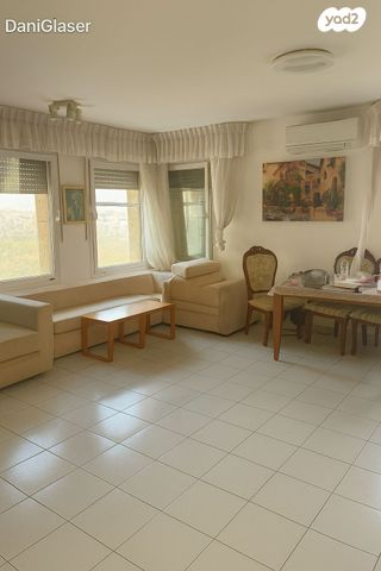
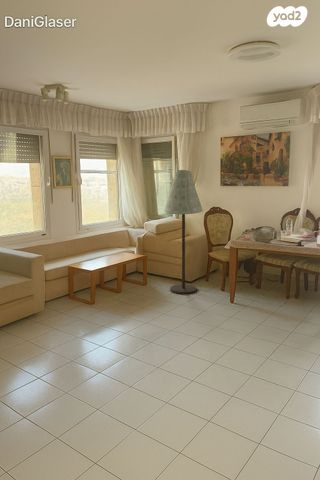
+ floor lamp [163,169,204,295]
